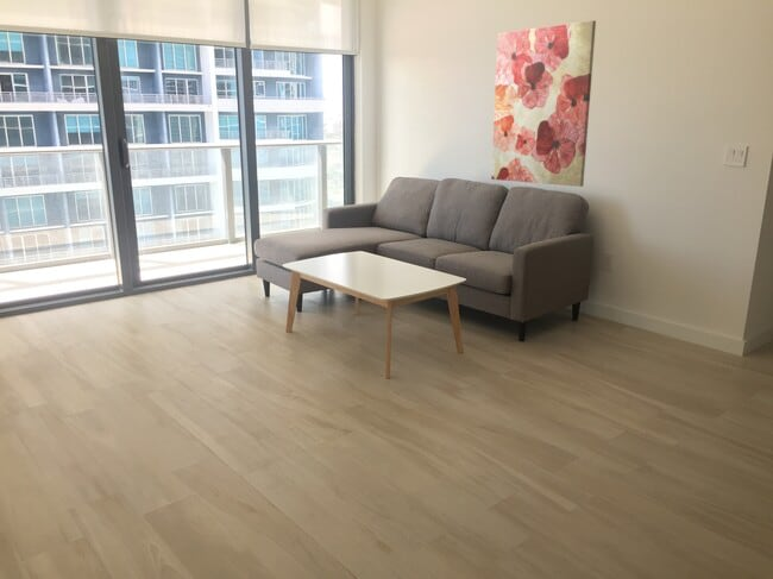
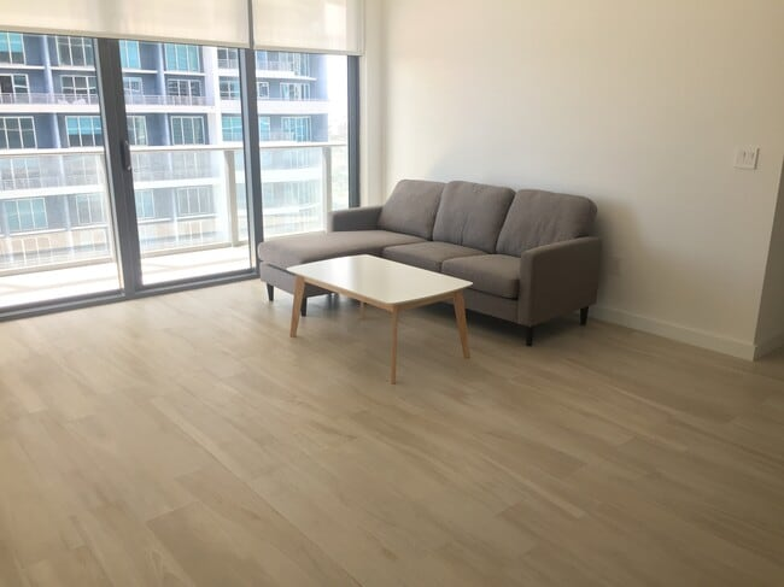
- wall art [490,19,597,188]
